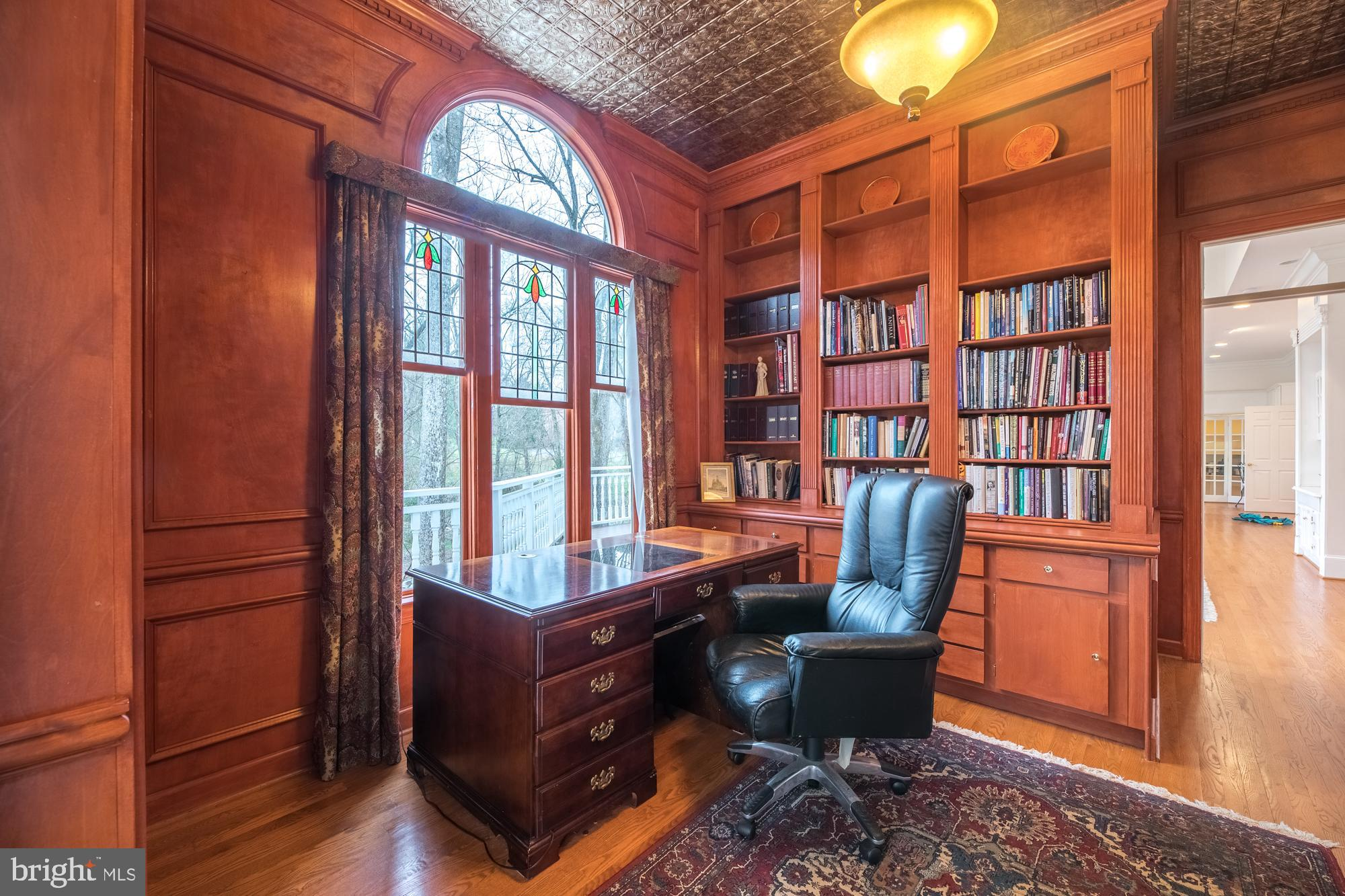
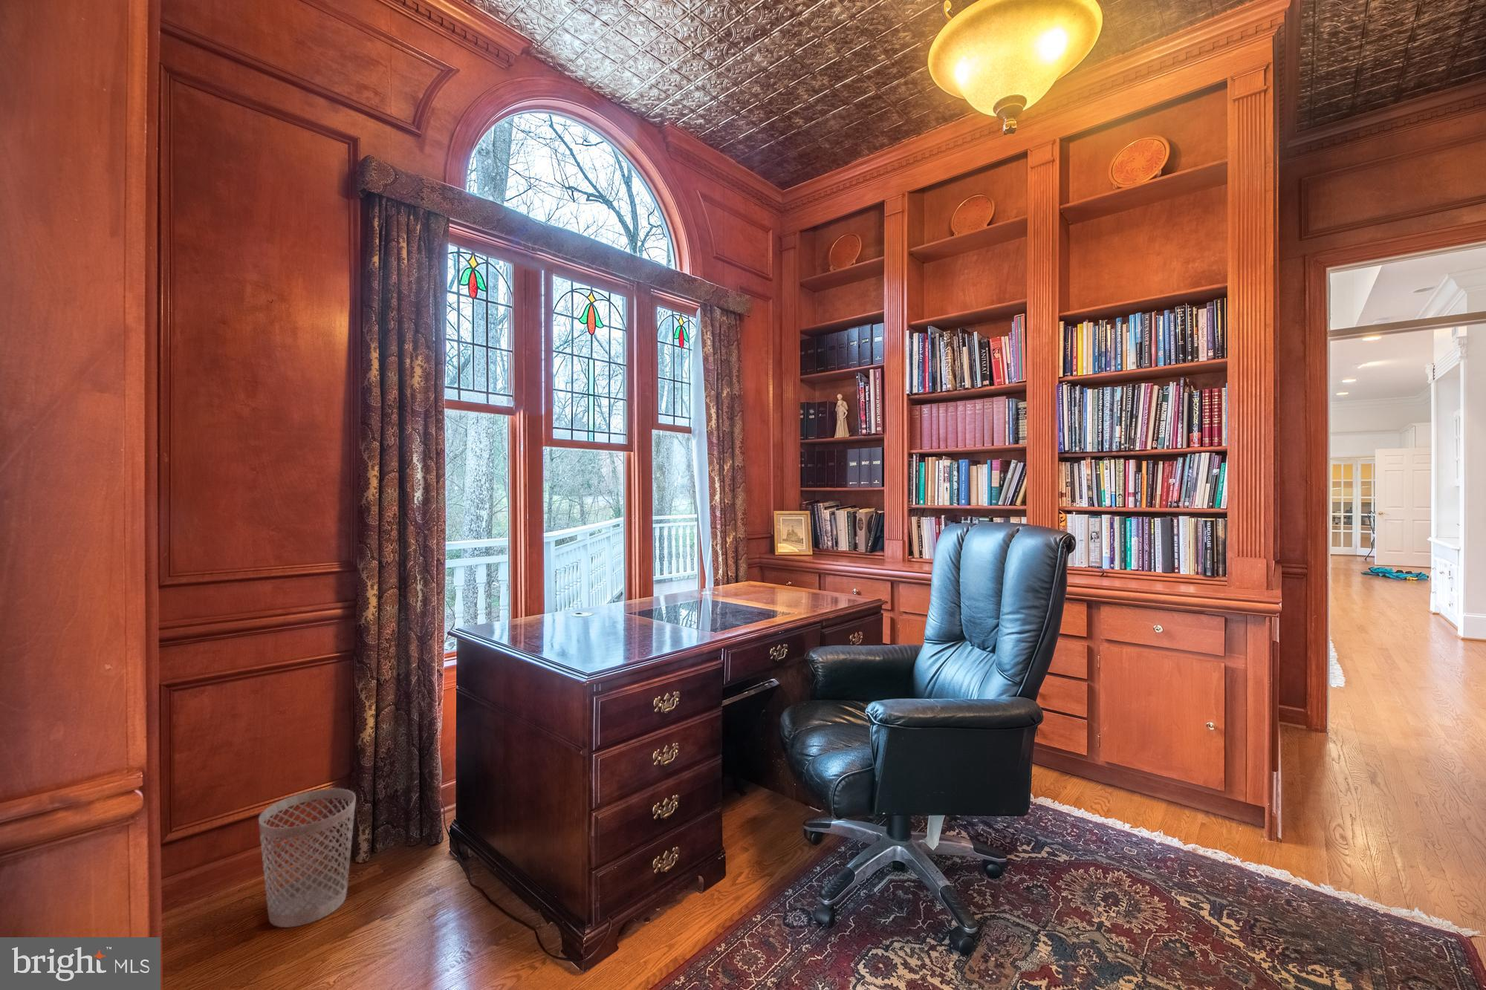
+ wastebasket [257,788,357,928]
